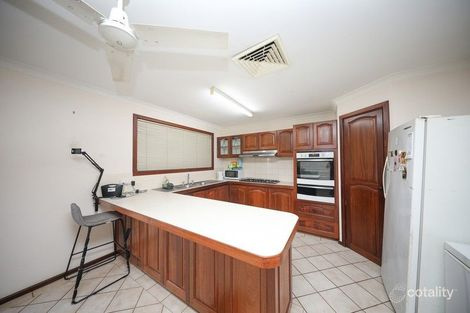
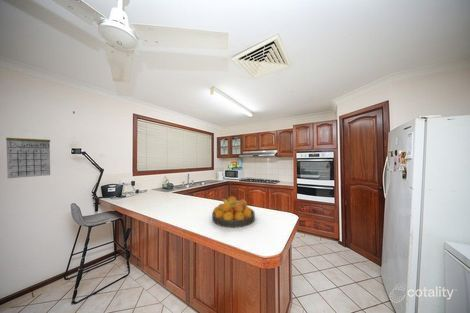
+ calendar [5,129,51,179]
+ fruit bowl [211,195,256,229]
